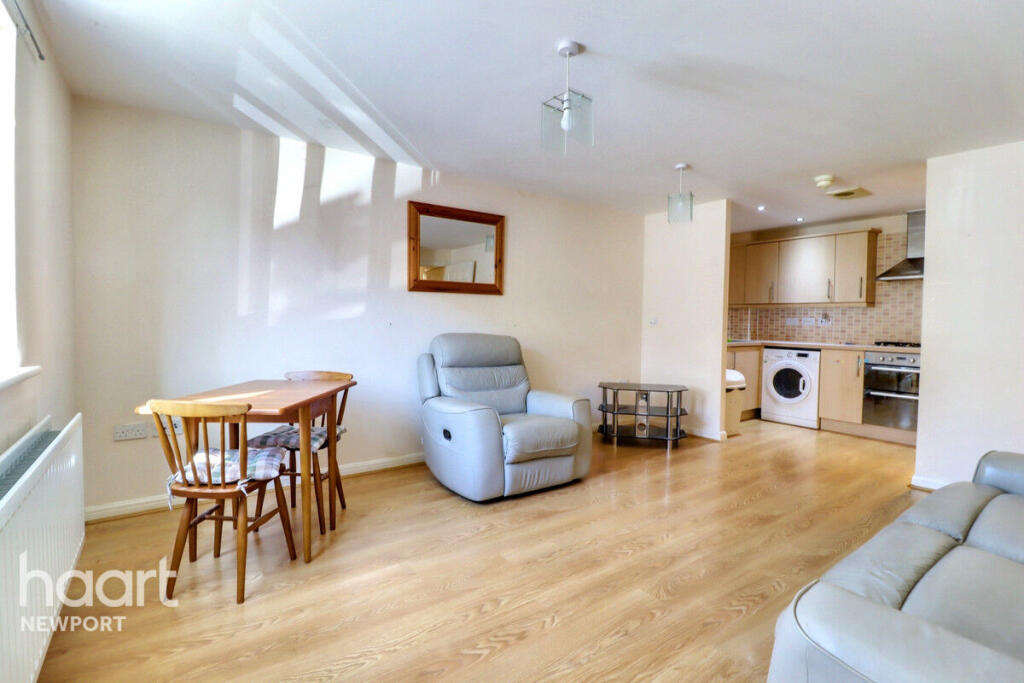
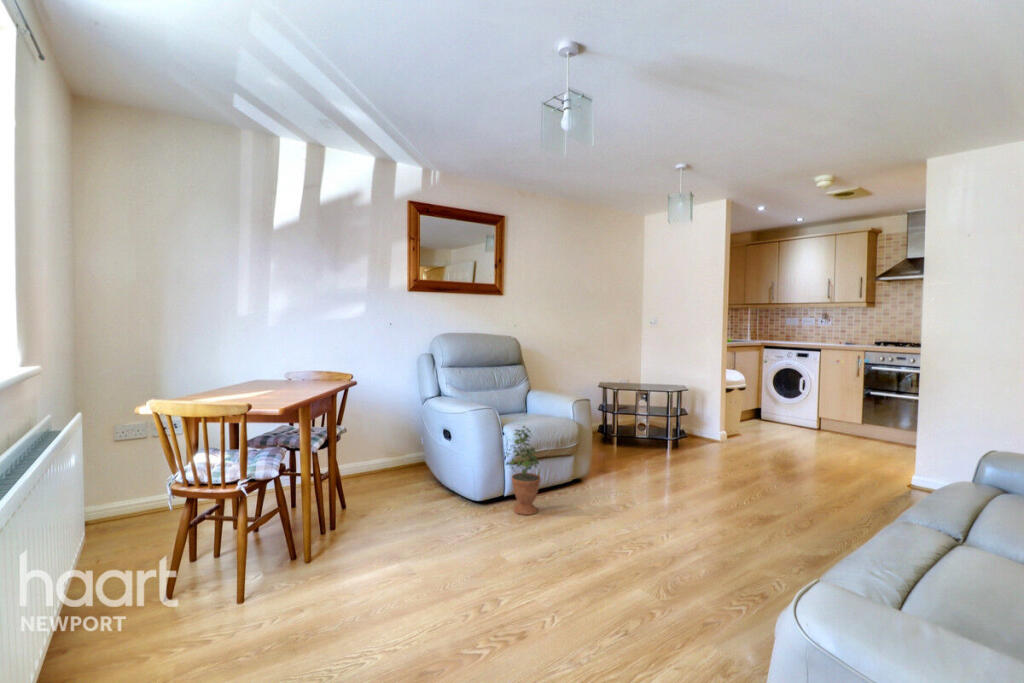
+ potted plant [506,423,542,516]
